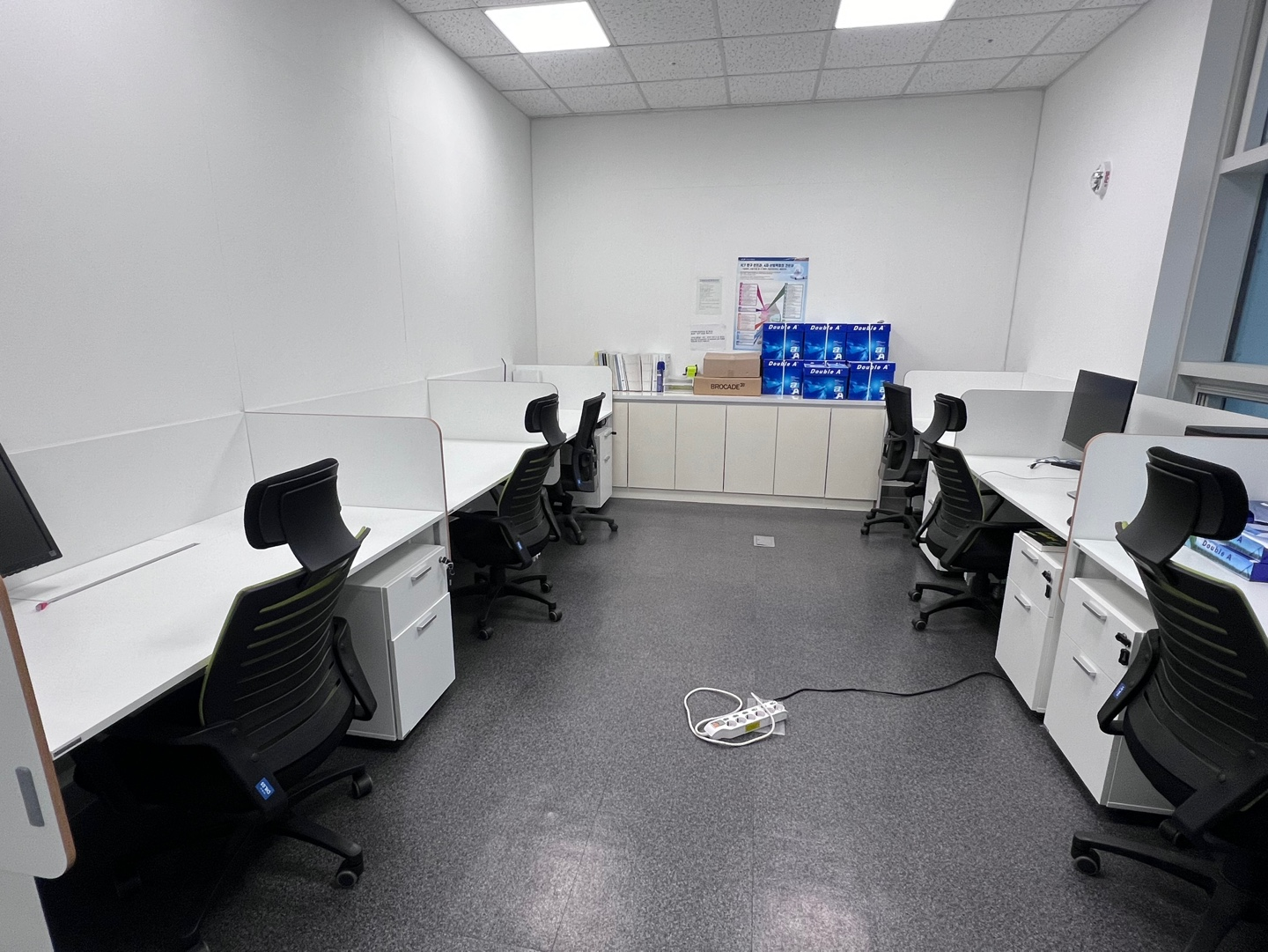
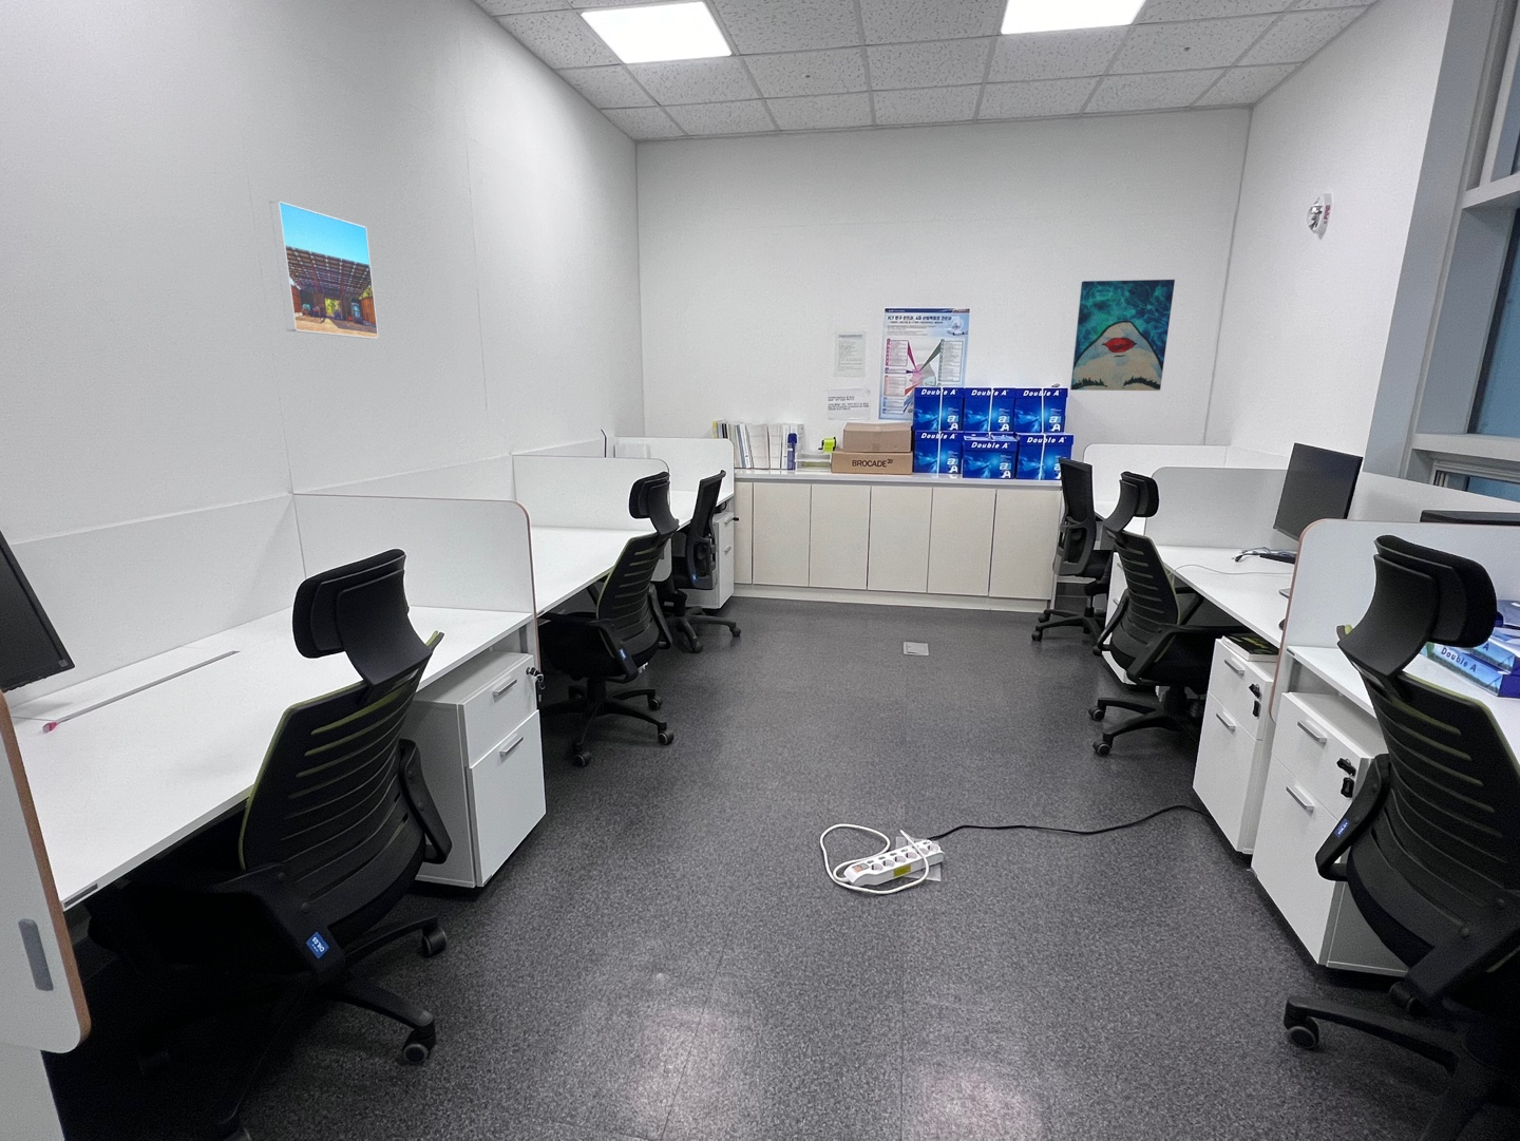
+ wall art [1069,278,1176,392]
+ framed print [269,199,380,340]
